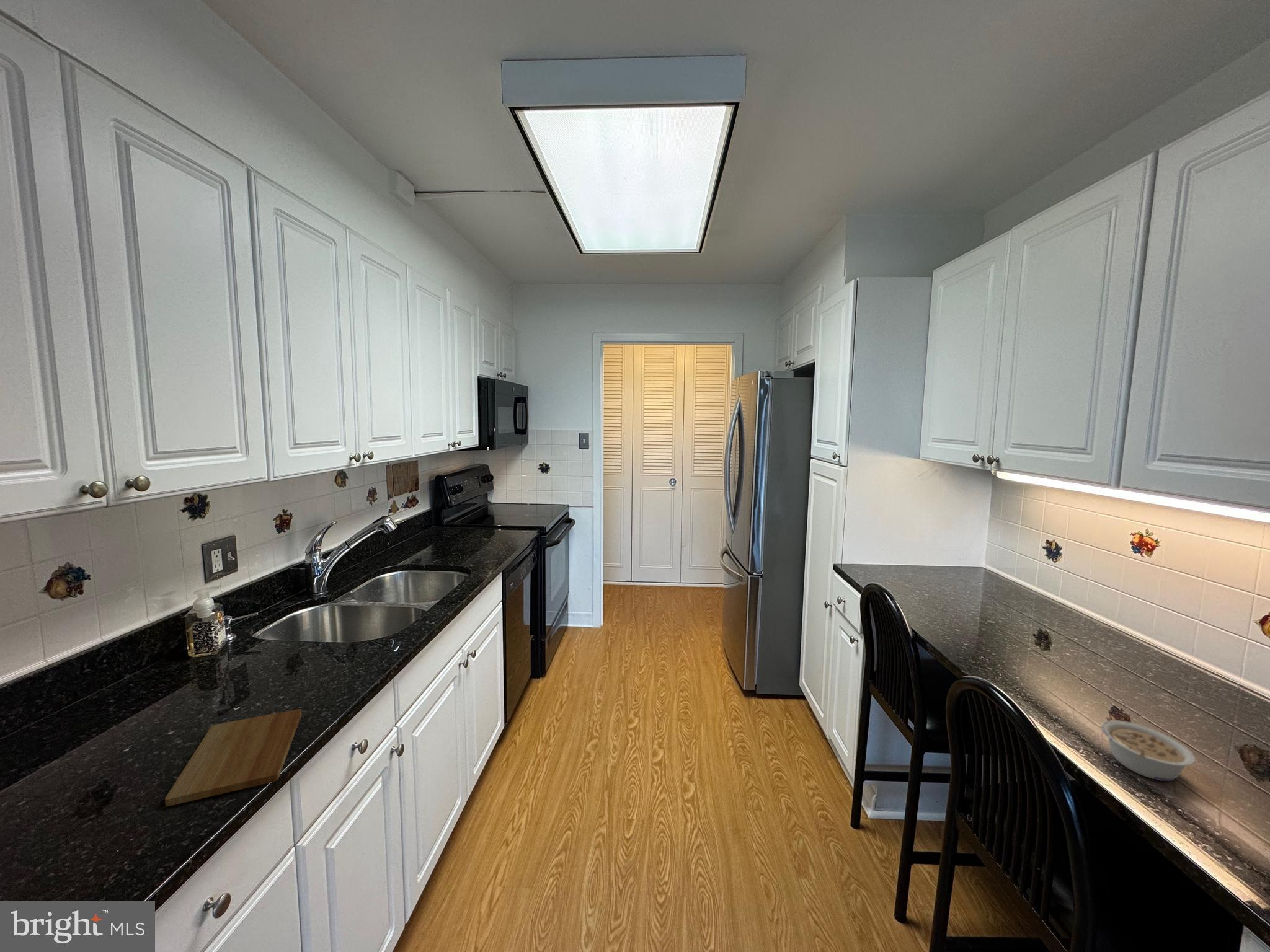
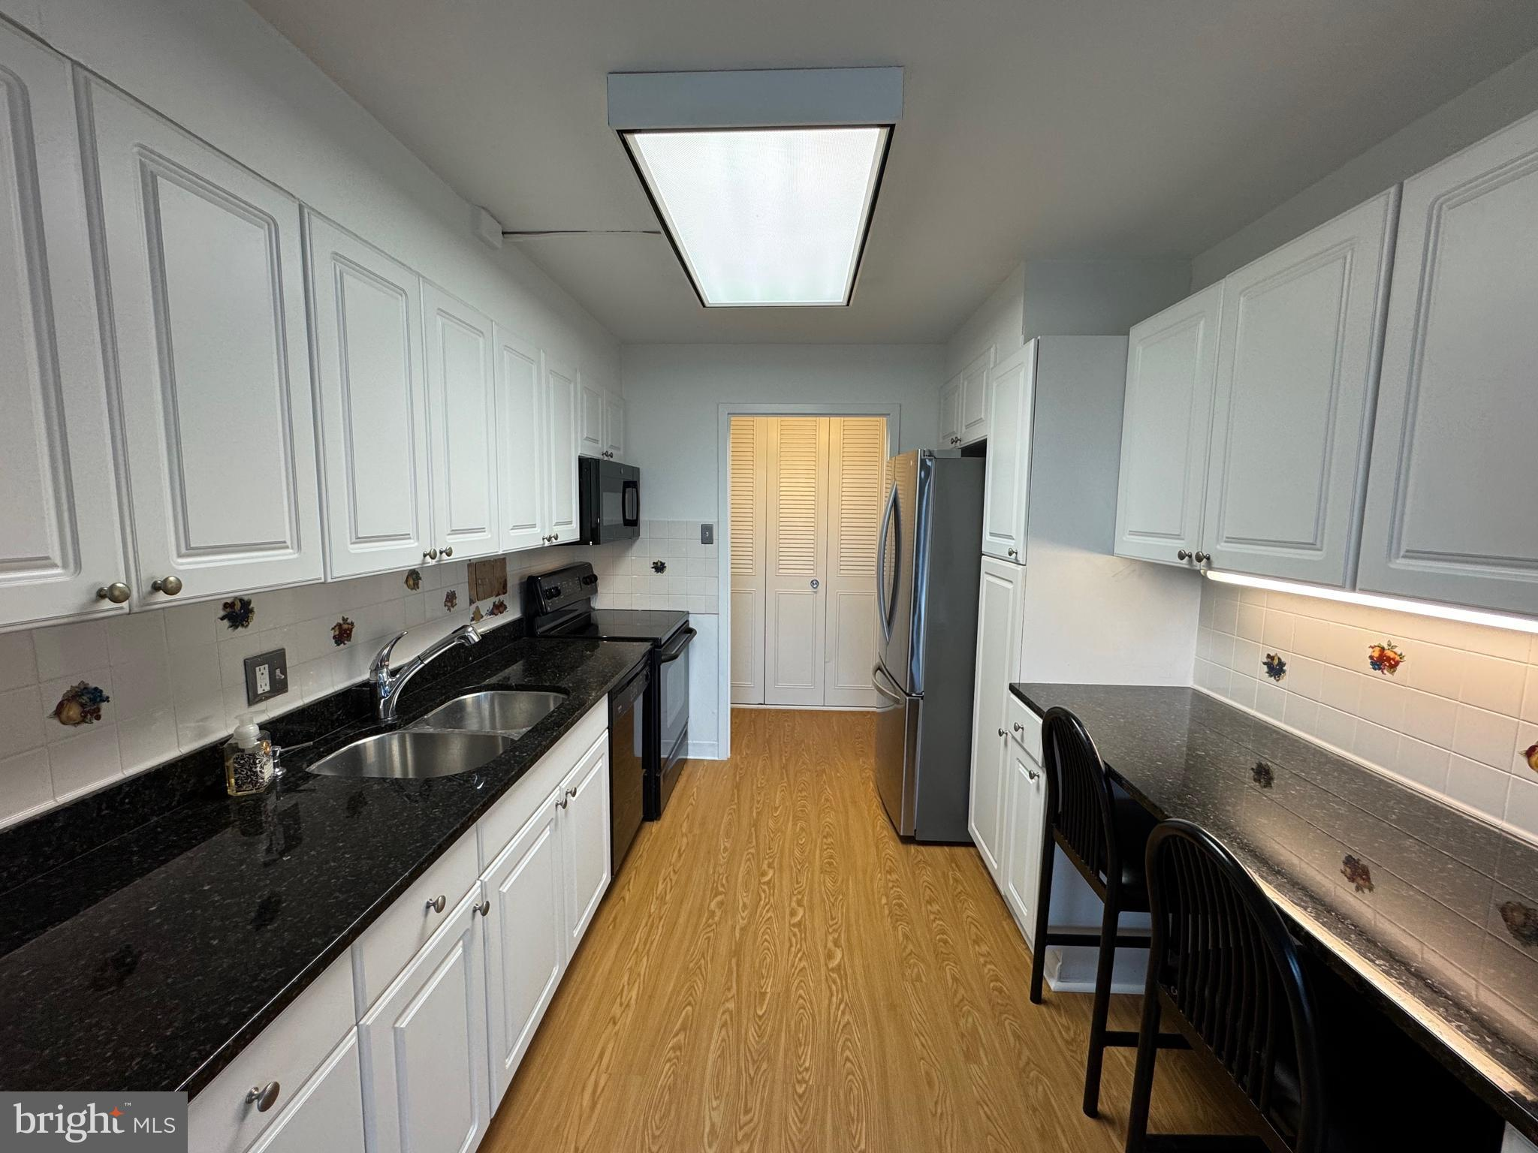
- legume [1100,720,1196,782]
- cutting board [164,708,302,807]
